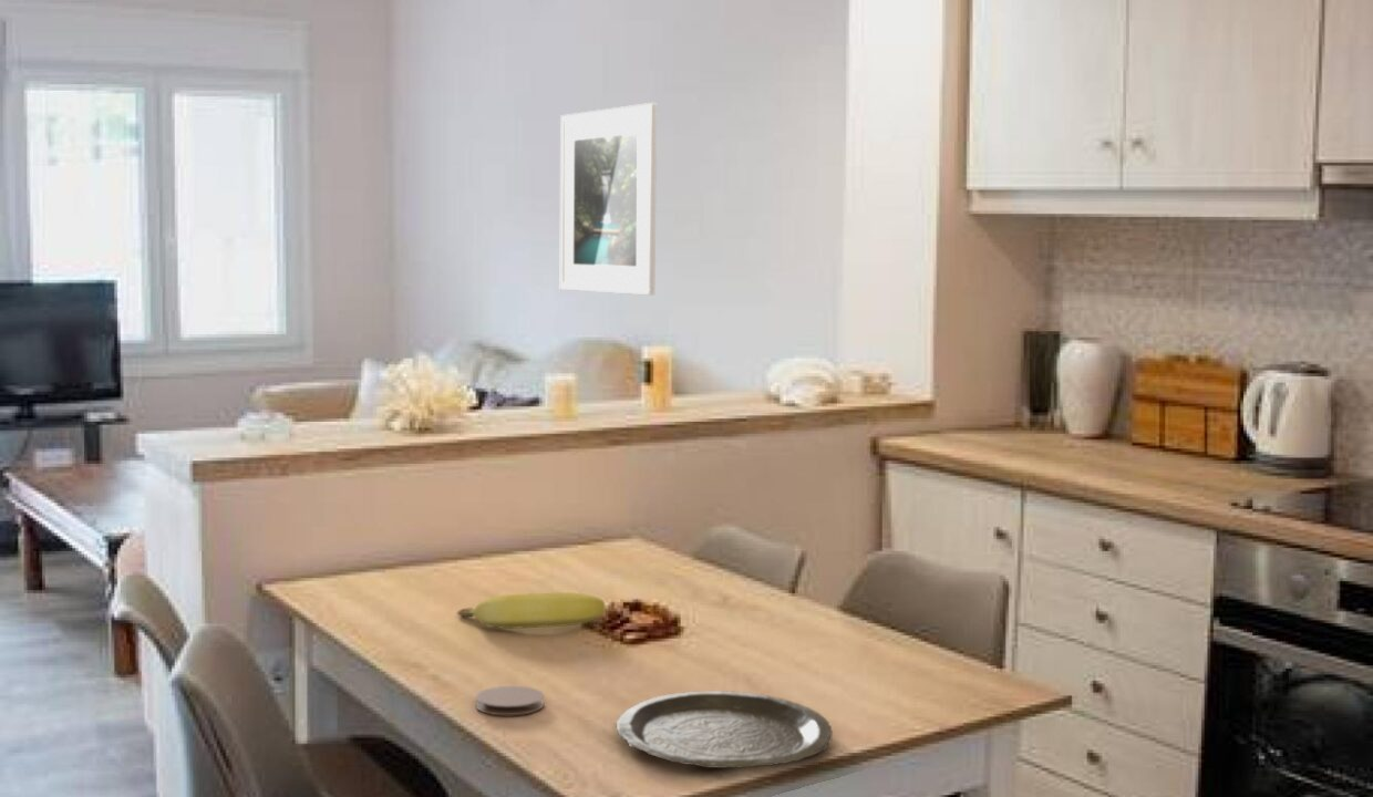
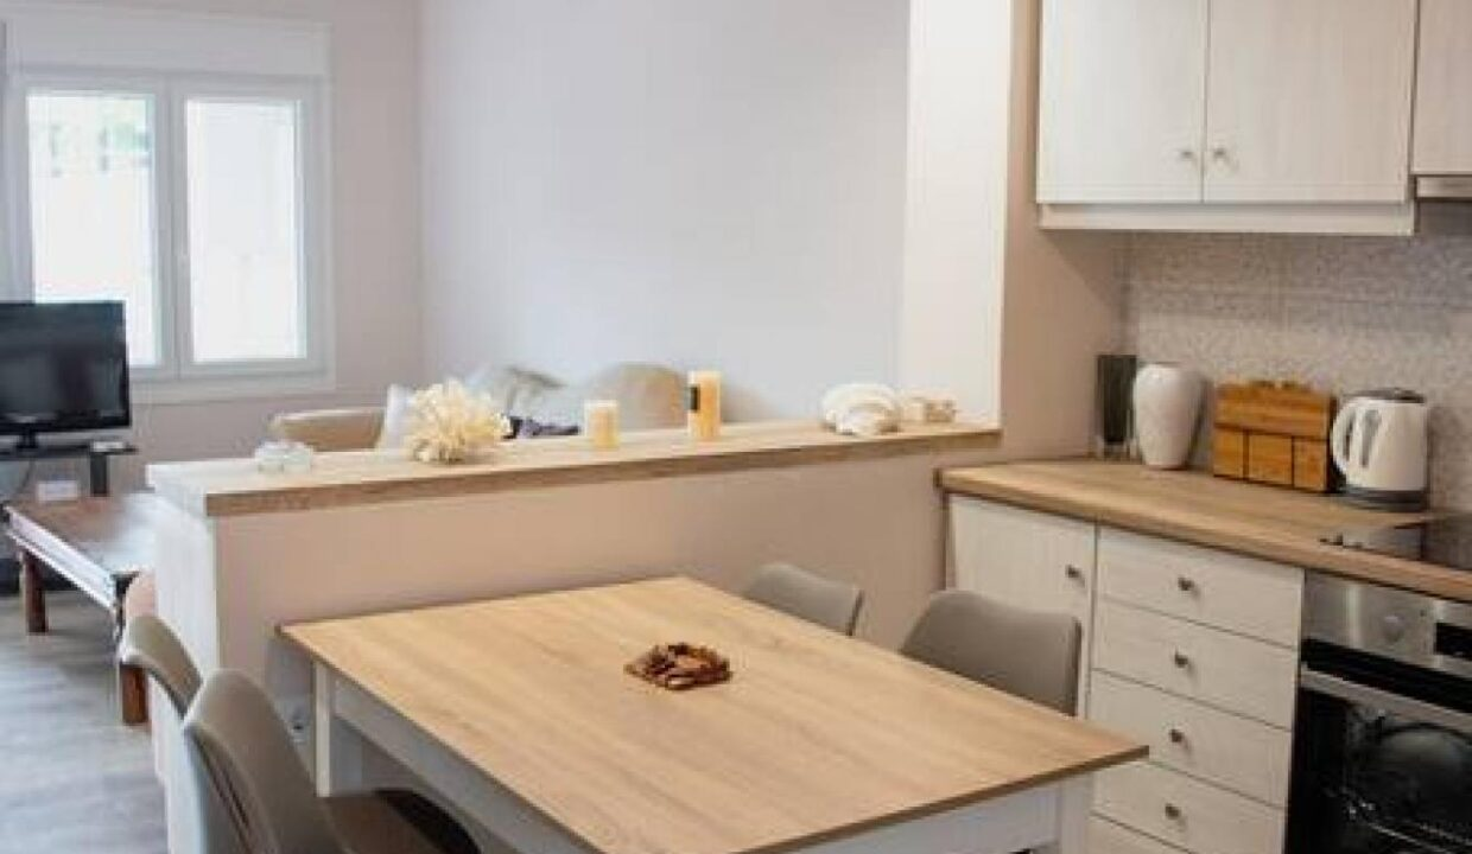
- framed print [559,102,658,296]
- plate [616,690,834,769]
- coaster [475,685,545,716]
- banana [455,591,607,630]
